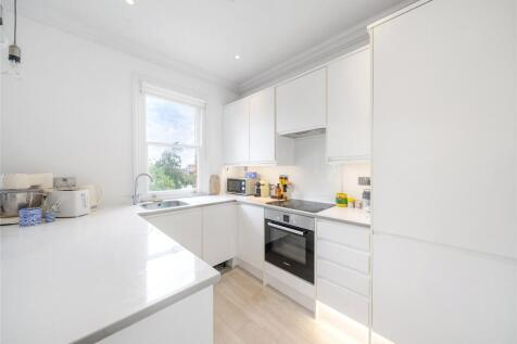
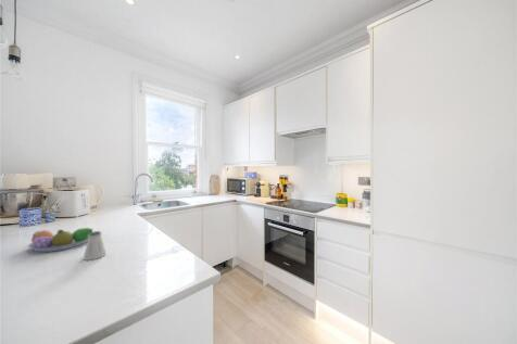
+ saltshaker [83,230,108,262]
+ fruit bowl [27,227,93,253]
